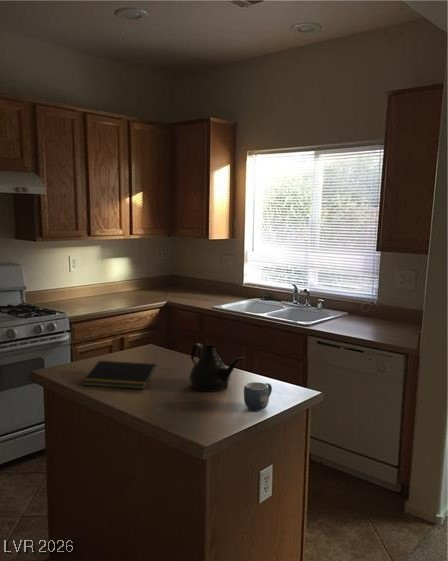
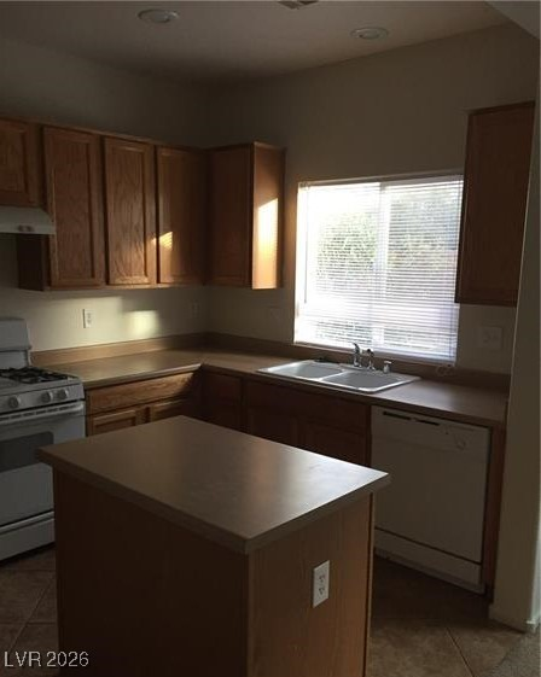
- mug [243,381,273,412]
- notepad [81,360,157,390]
- teapot [188,342,245,393]
